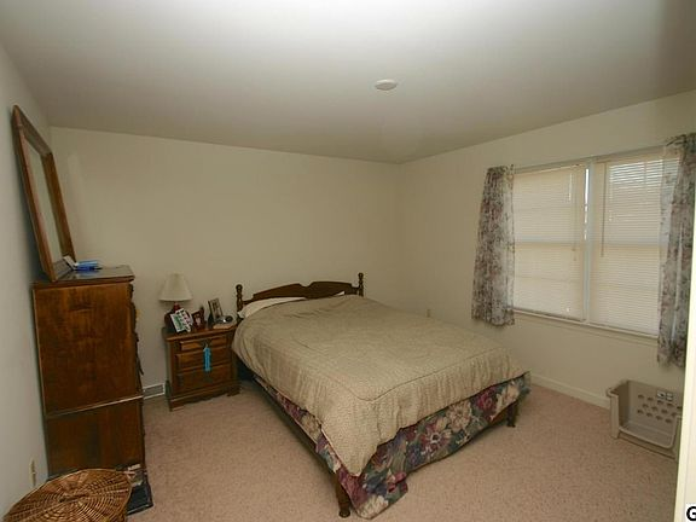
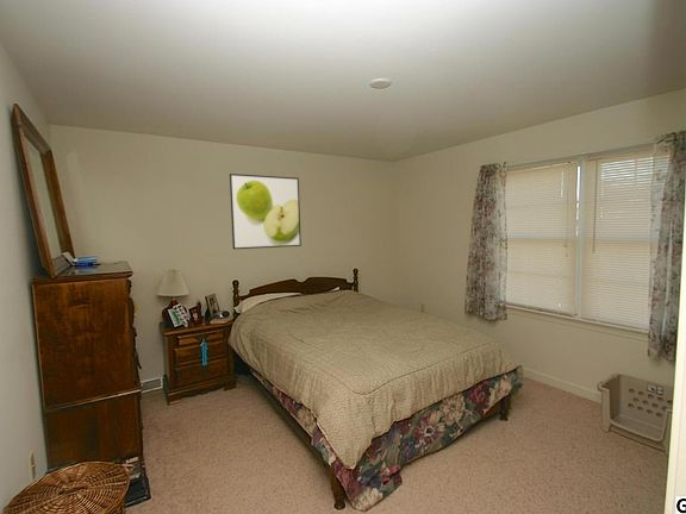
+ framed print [229,173,303,250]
